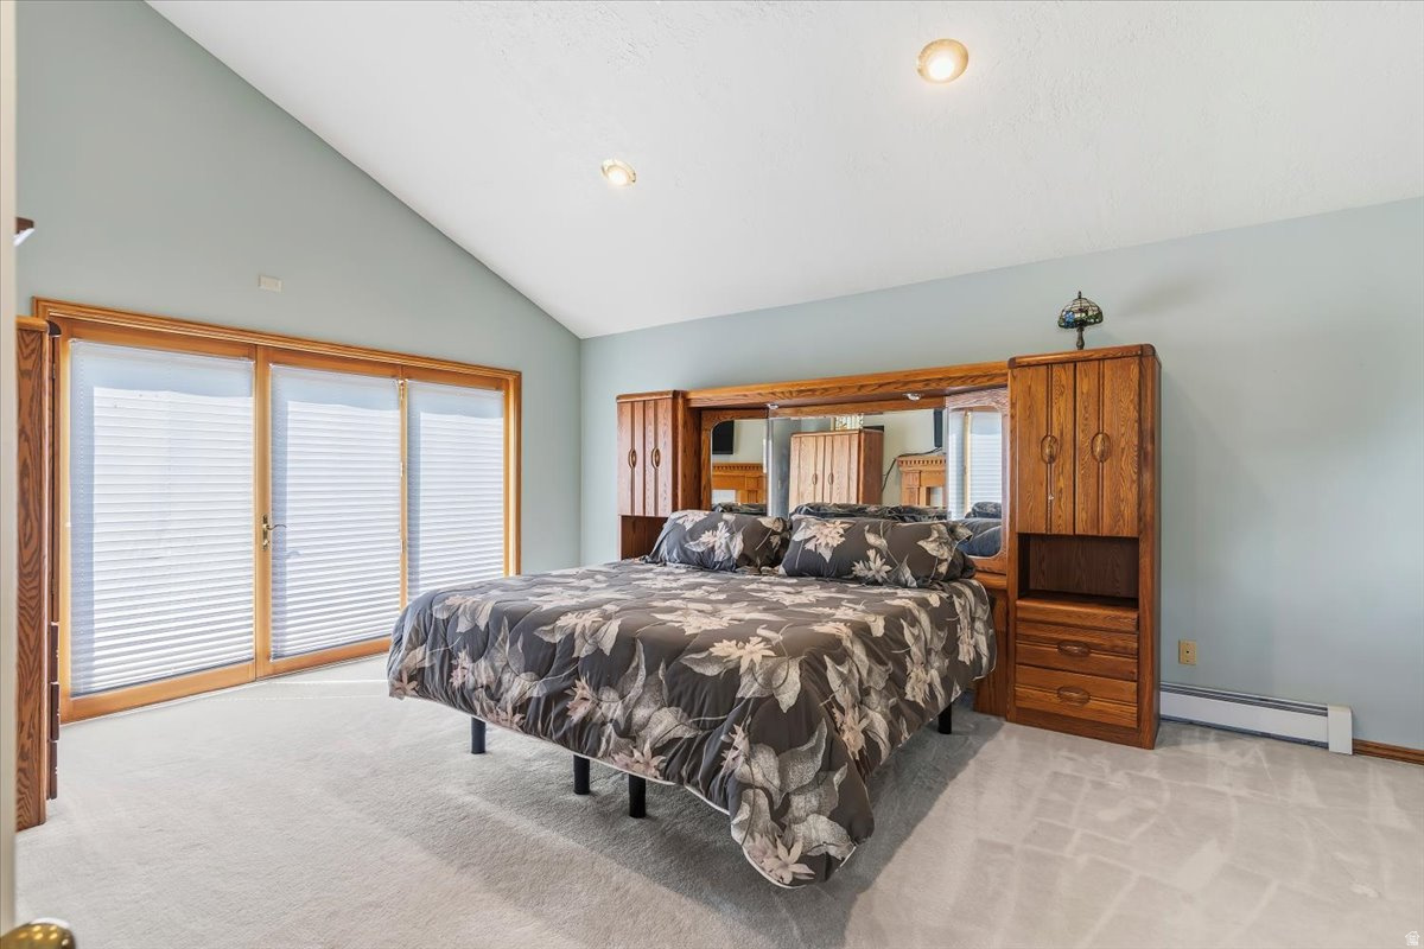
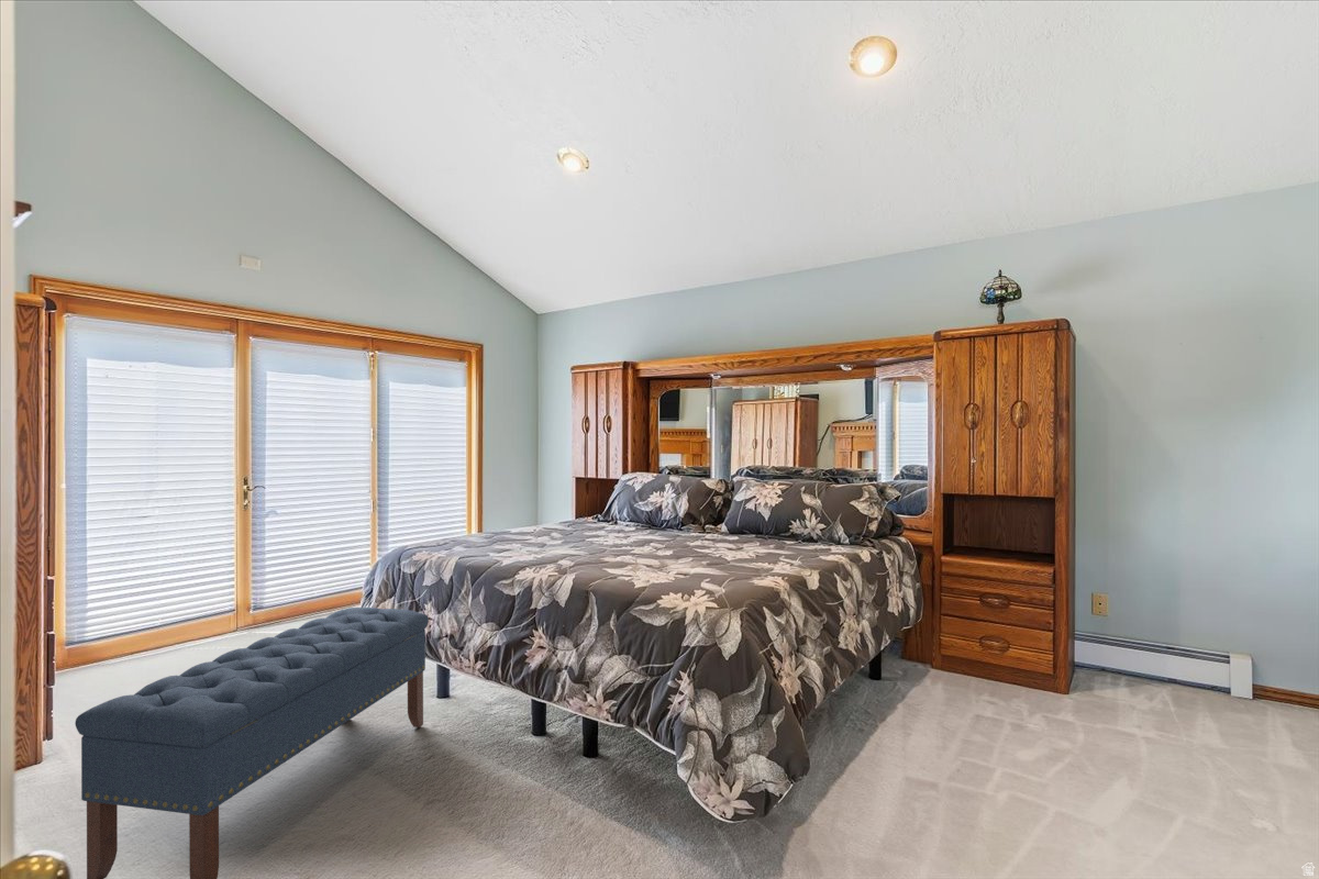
+ bench [74,607,430,879]
